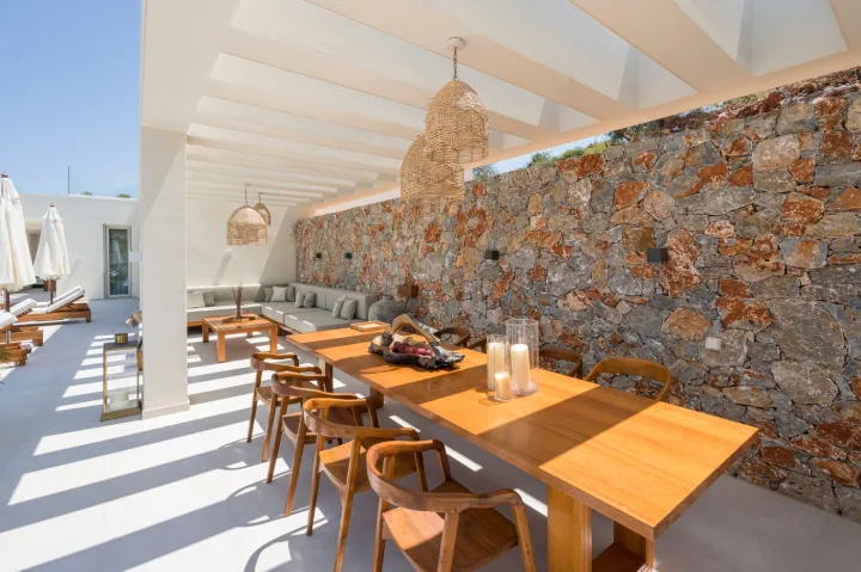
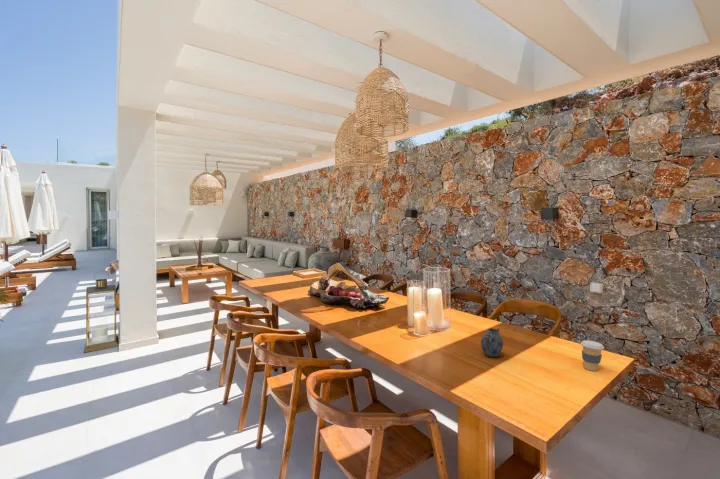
+ coffee cup [580,339,605,372]
+ teapot [480,327,504,358]
